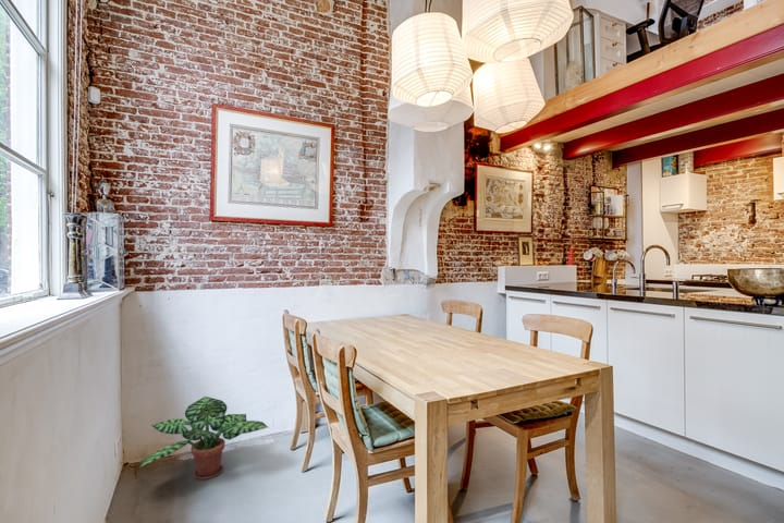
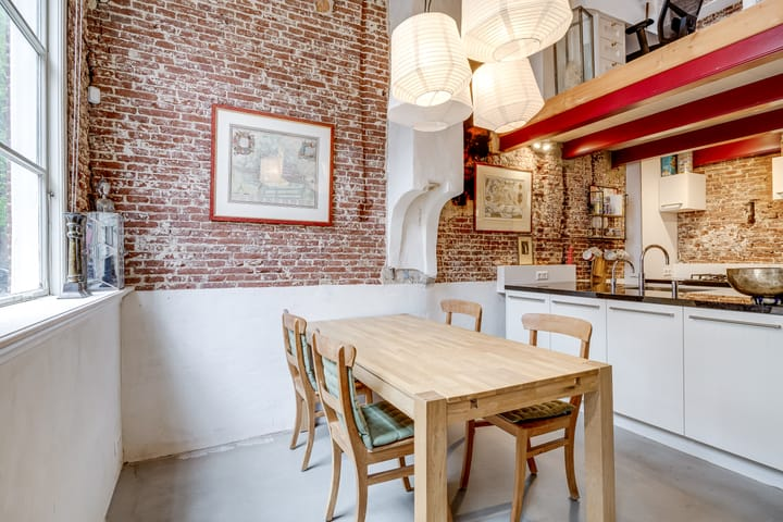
- potted plant [138,396,269,481]
